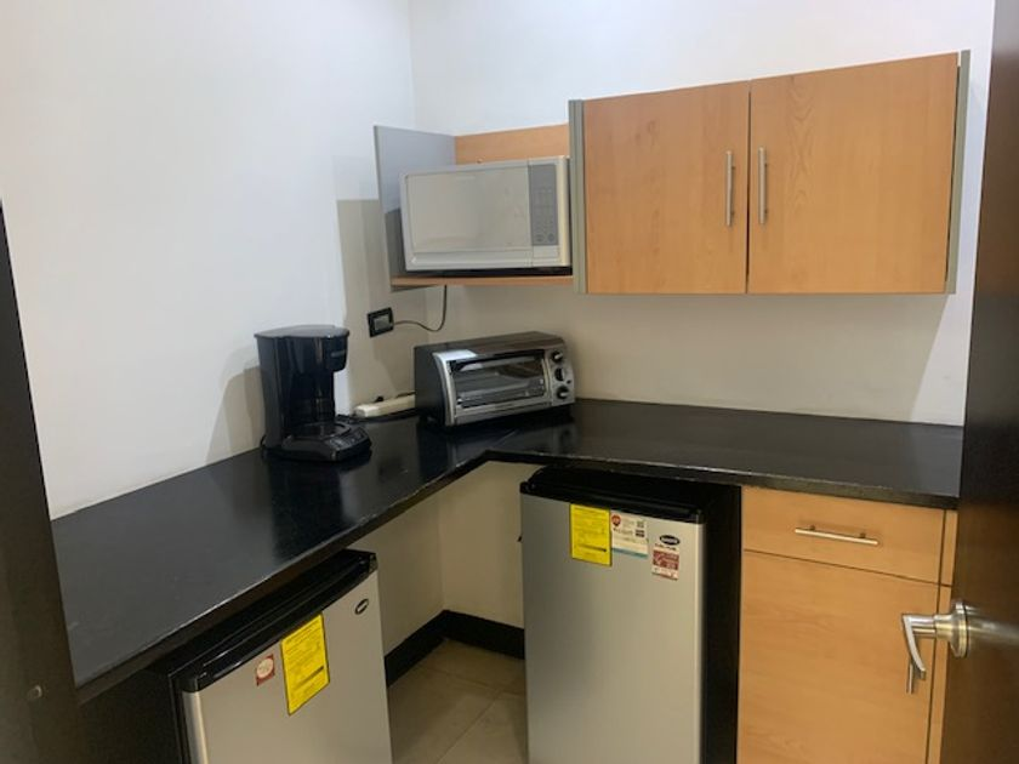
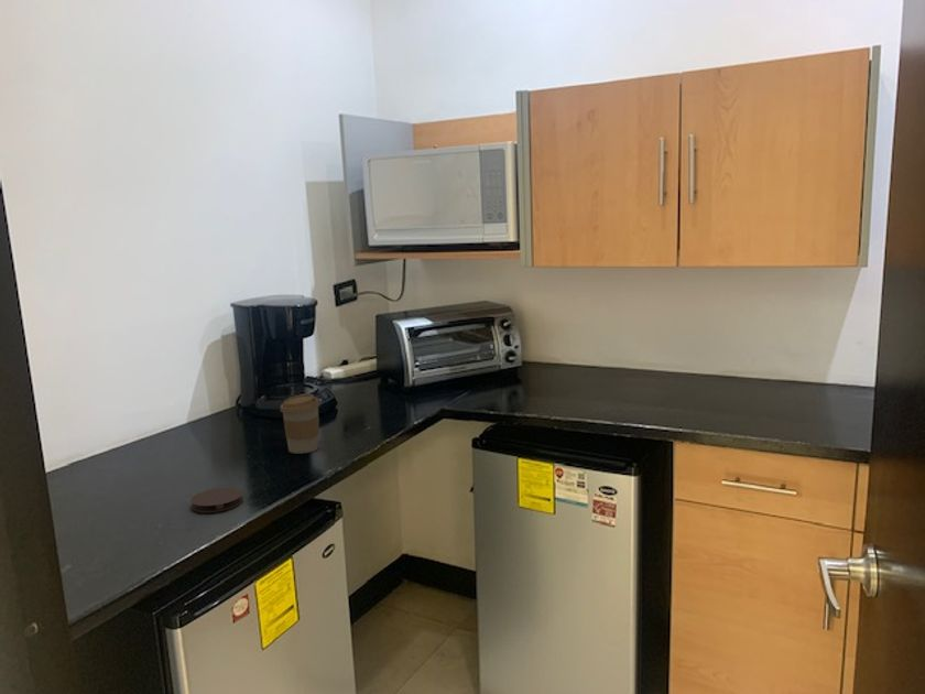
+ coffee cup [280,393,320,455]
+ coaster [189,487,244,513]
